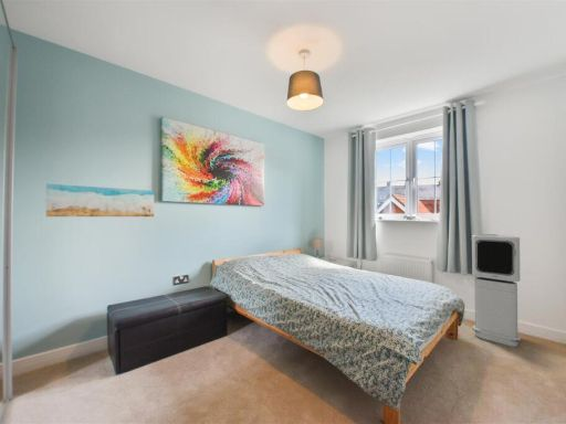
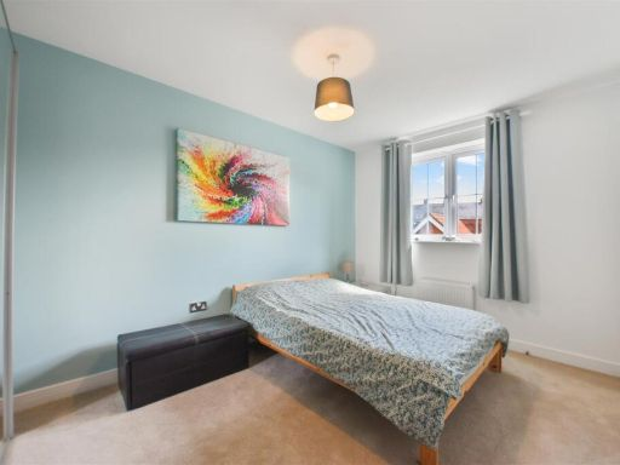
- wall art [45,183,155,218]
- air purifier [471,233,522,348]
